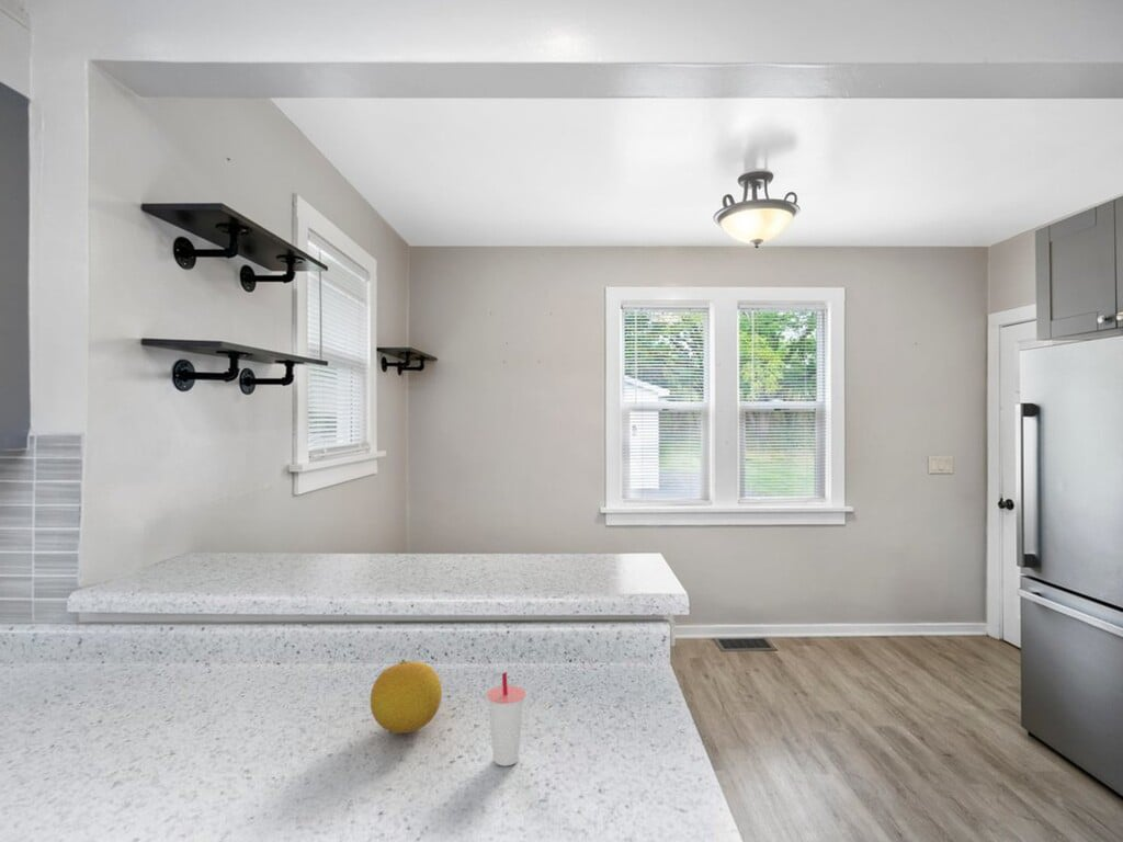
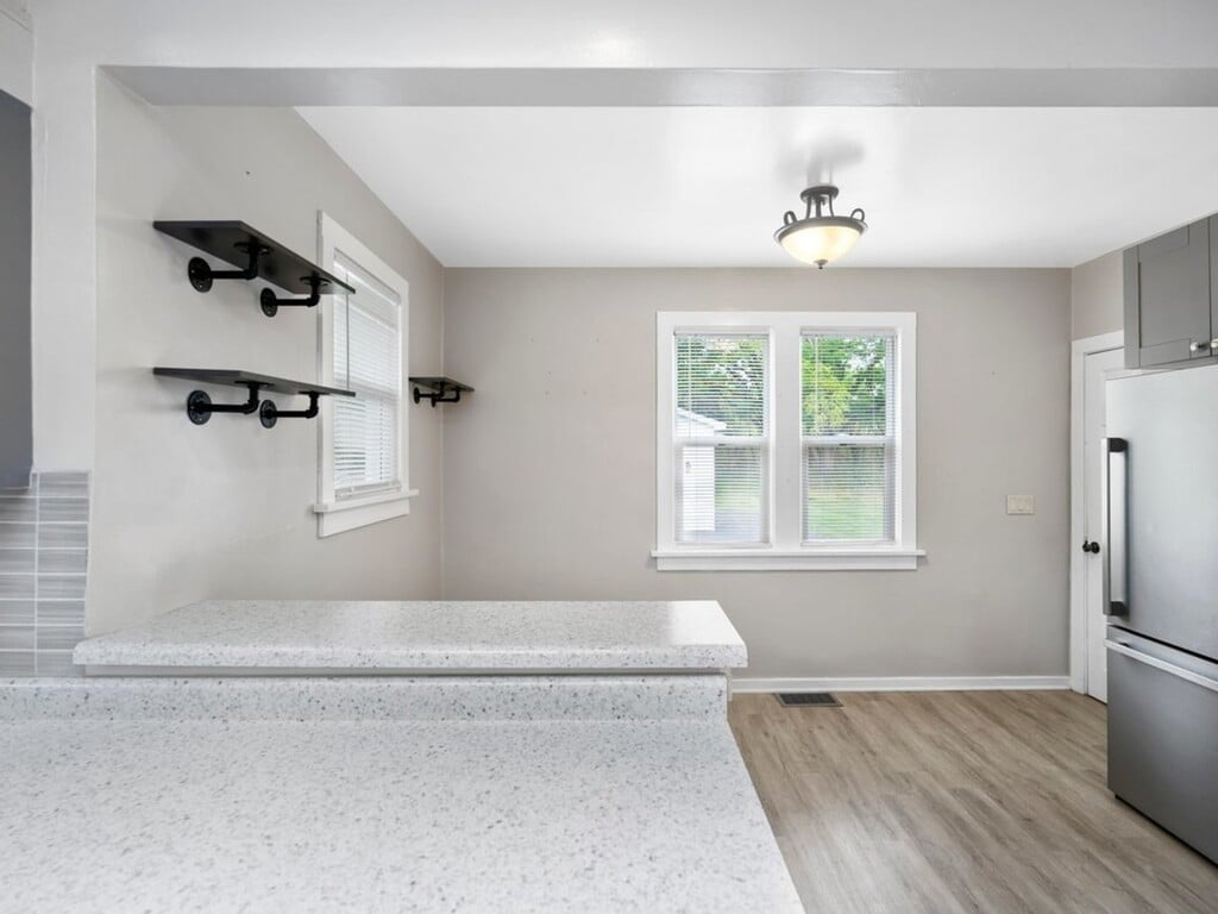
- fruit [370,658,443,735]
- cup [486,671,528,766]
